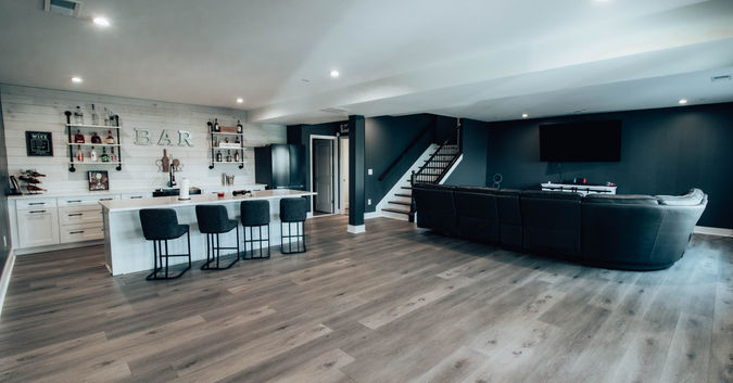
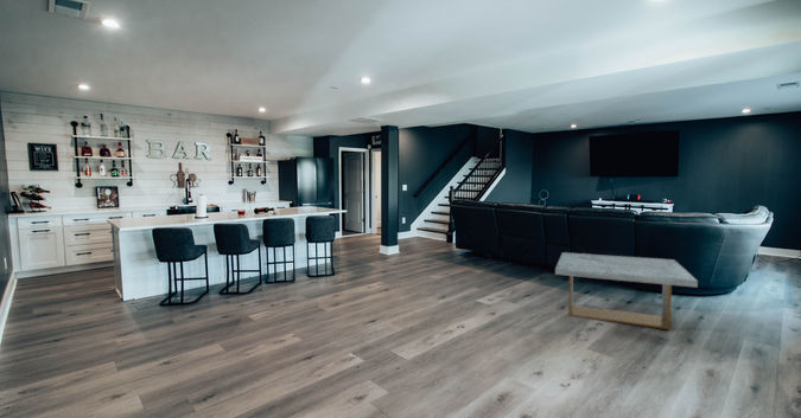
+ coffee table [554,251,699,330]
